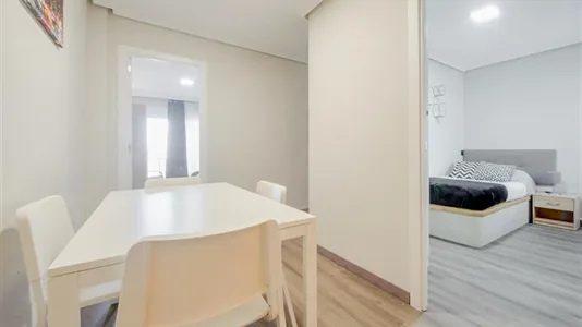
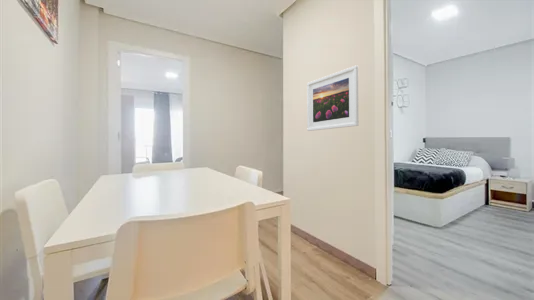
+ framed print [306,65,360,132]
